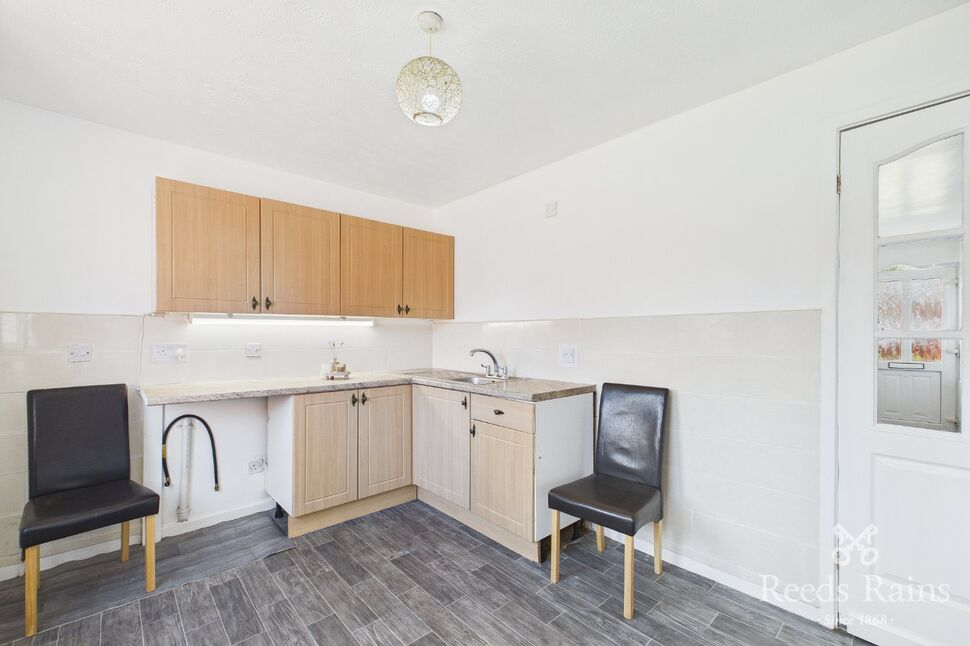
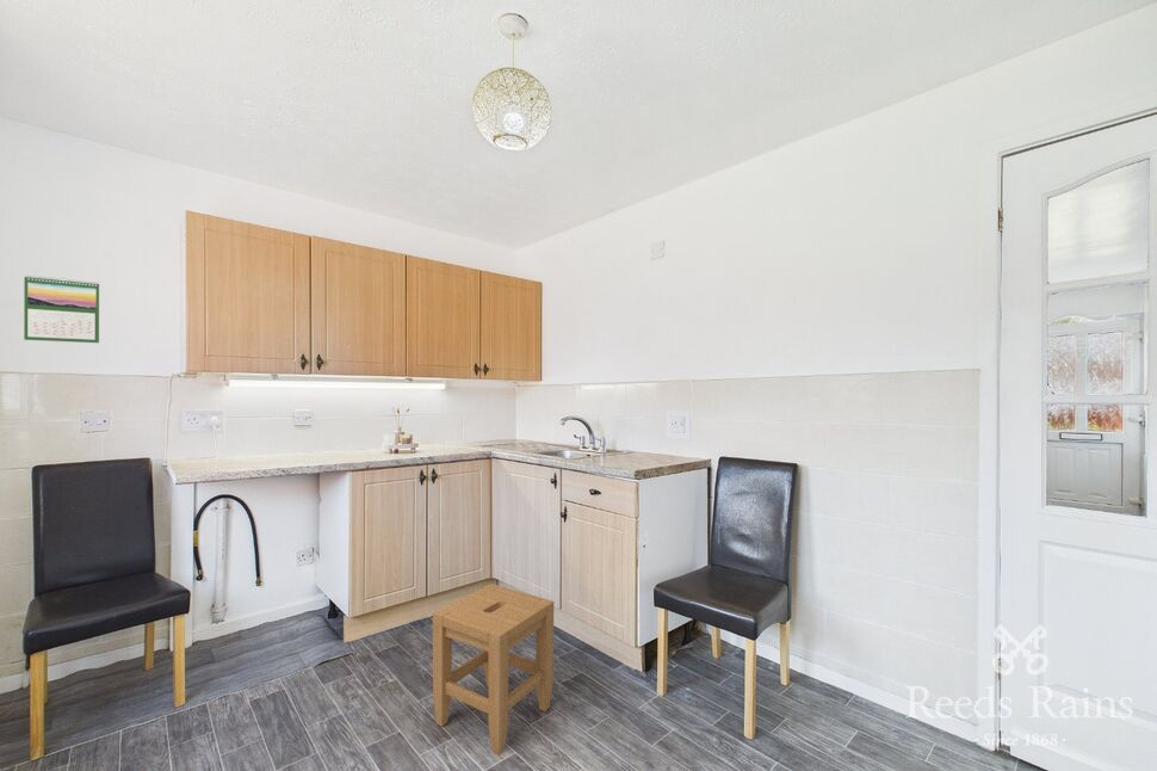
+ stool [432,582,555,757]
+ calendar [23,275,100,344]
